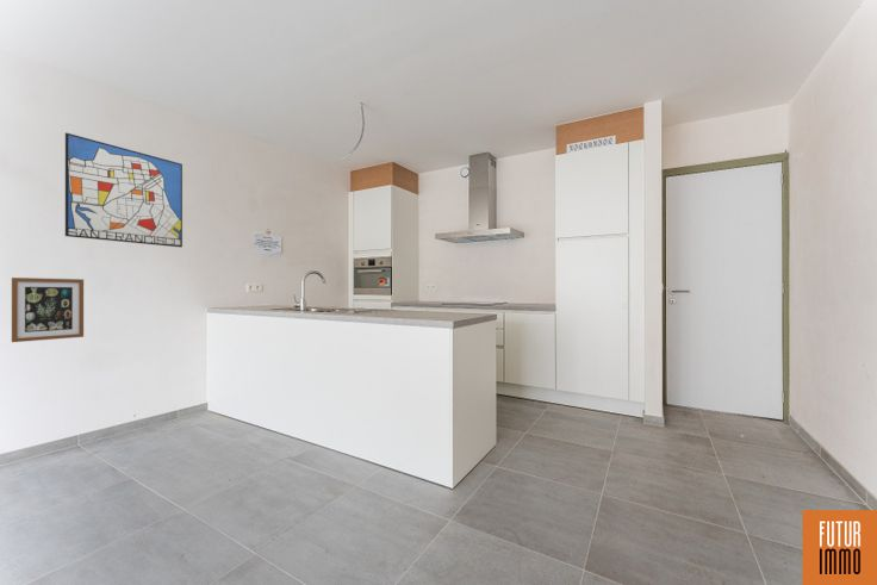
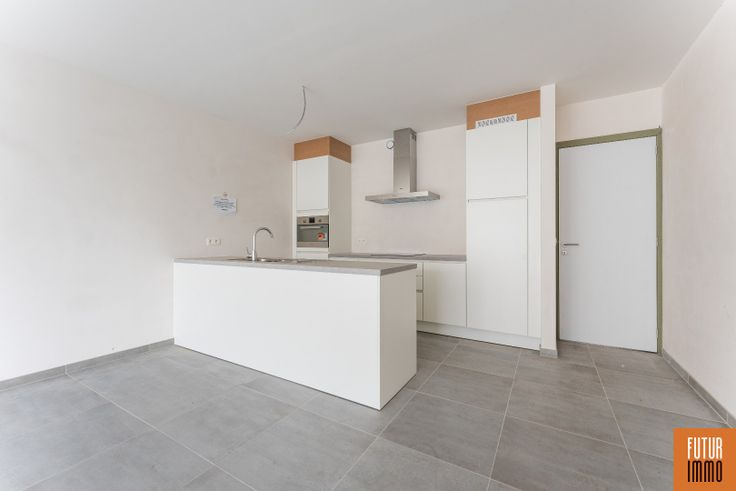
- wall art [64,132,184,248]
- wall art [11,276,85,343]
